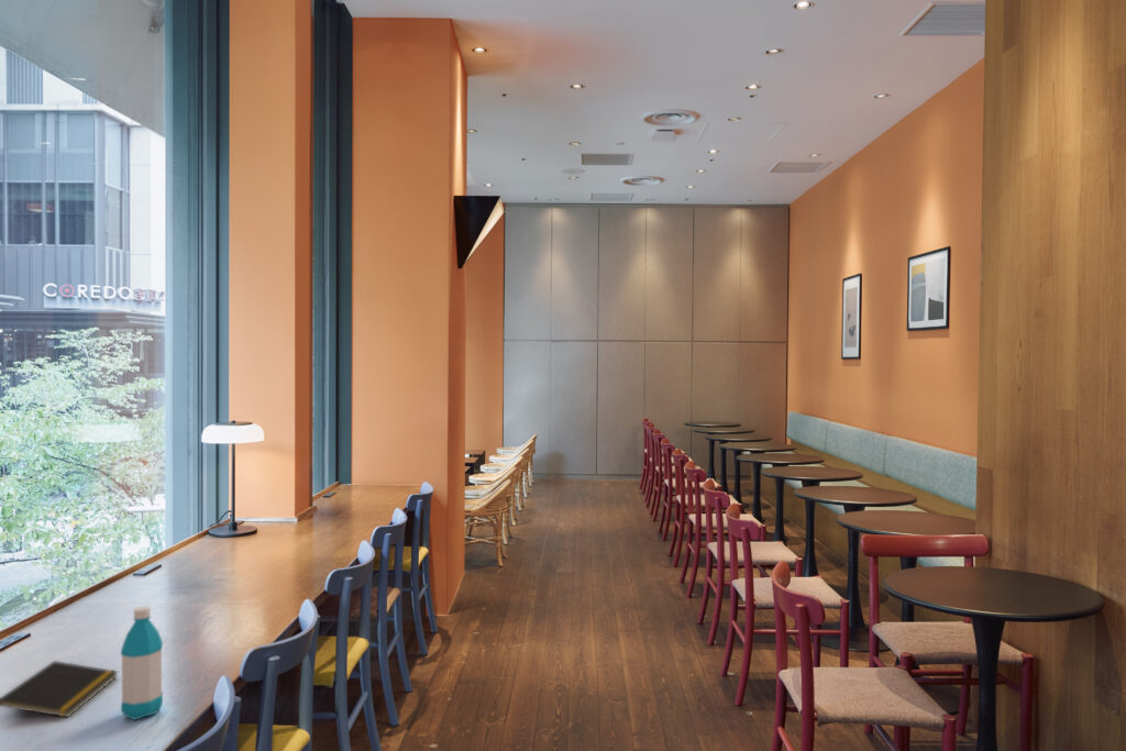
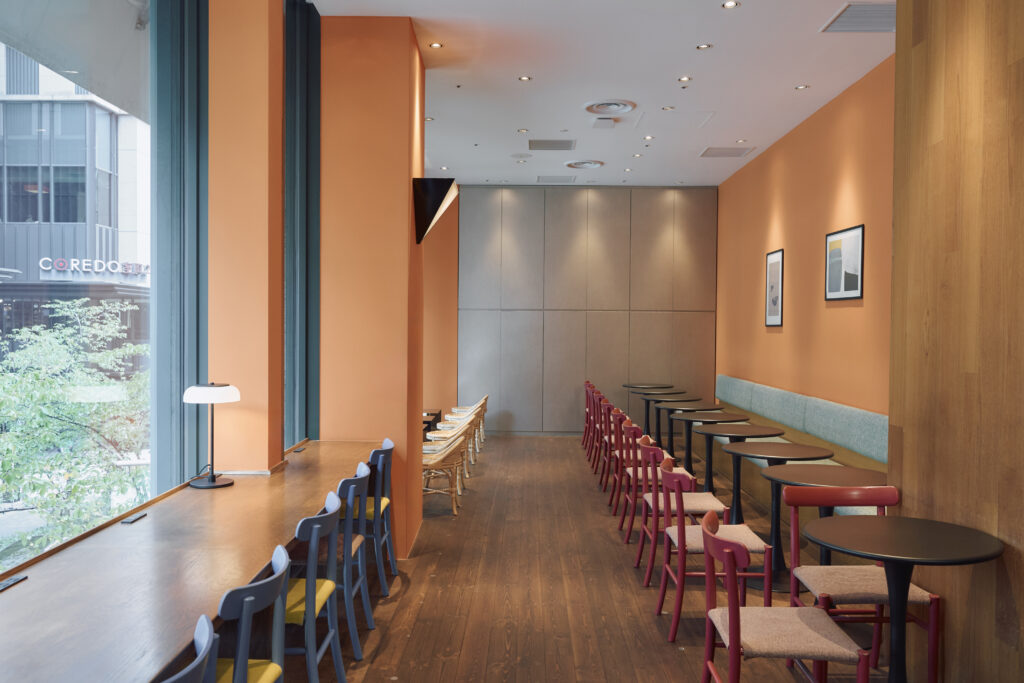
- notepad [0,660,120,718]
- water bottle [120,606,164,721]
